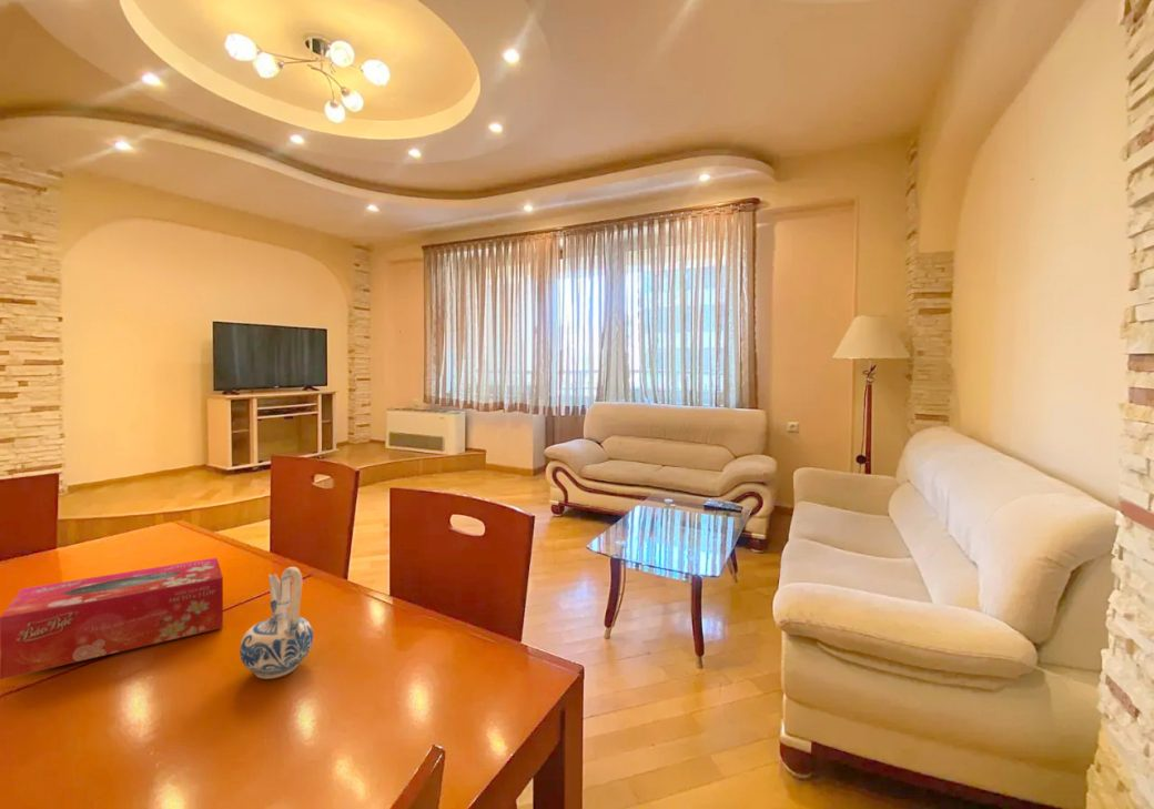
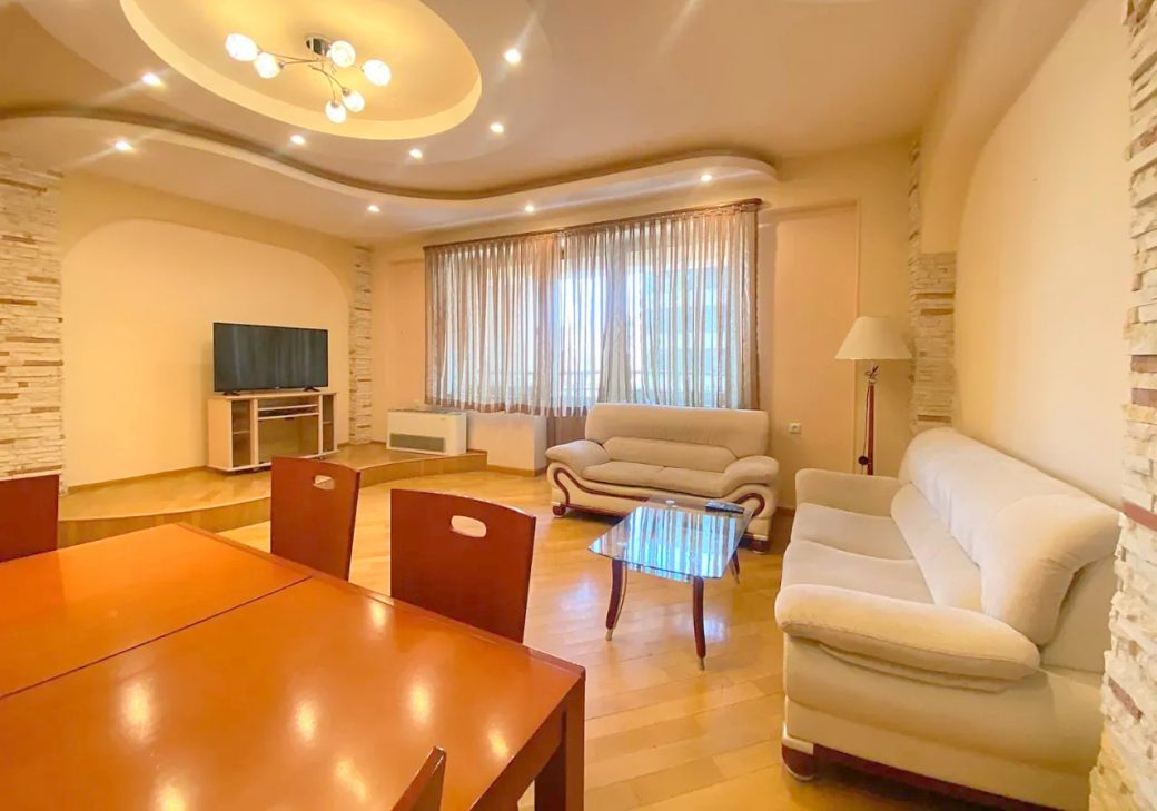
- ceramic pitcher [239,566,314,680]
- tissue box [0,557,224,680]
